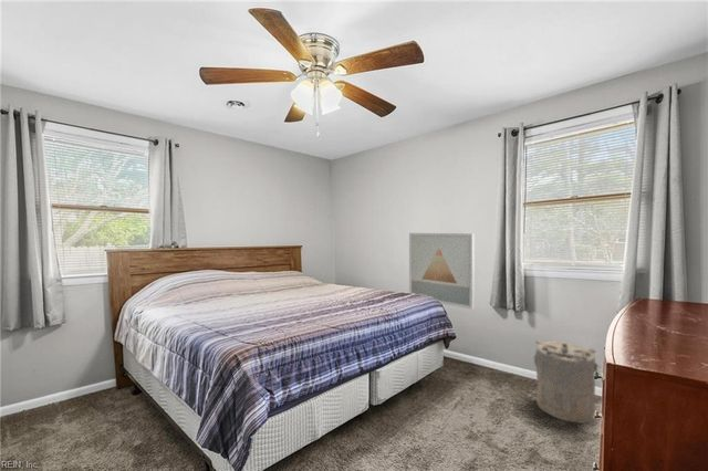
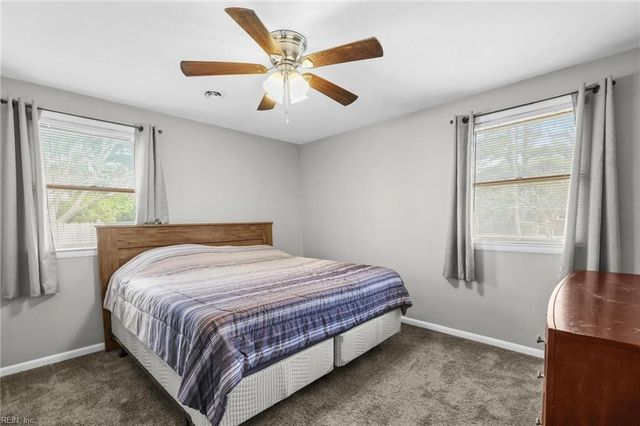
- laundry hamper [533,338,602,423]
- wall art [408,232,476,311]
